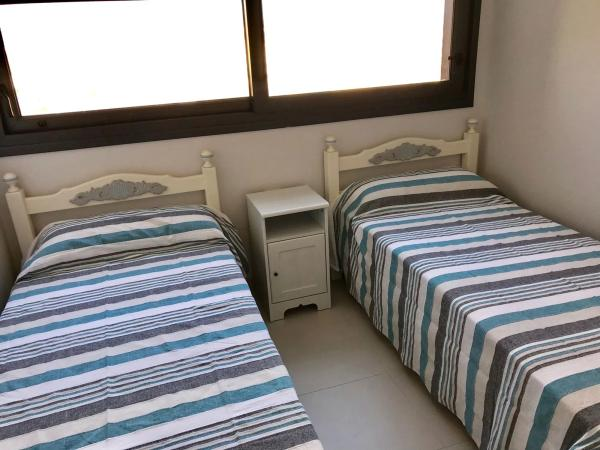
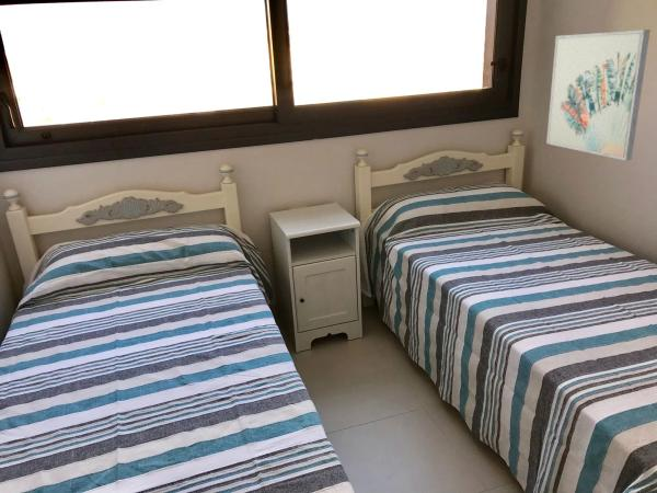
+ wall art [545,28,652,161]
